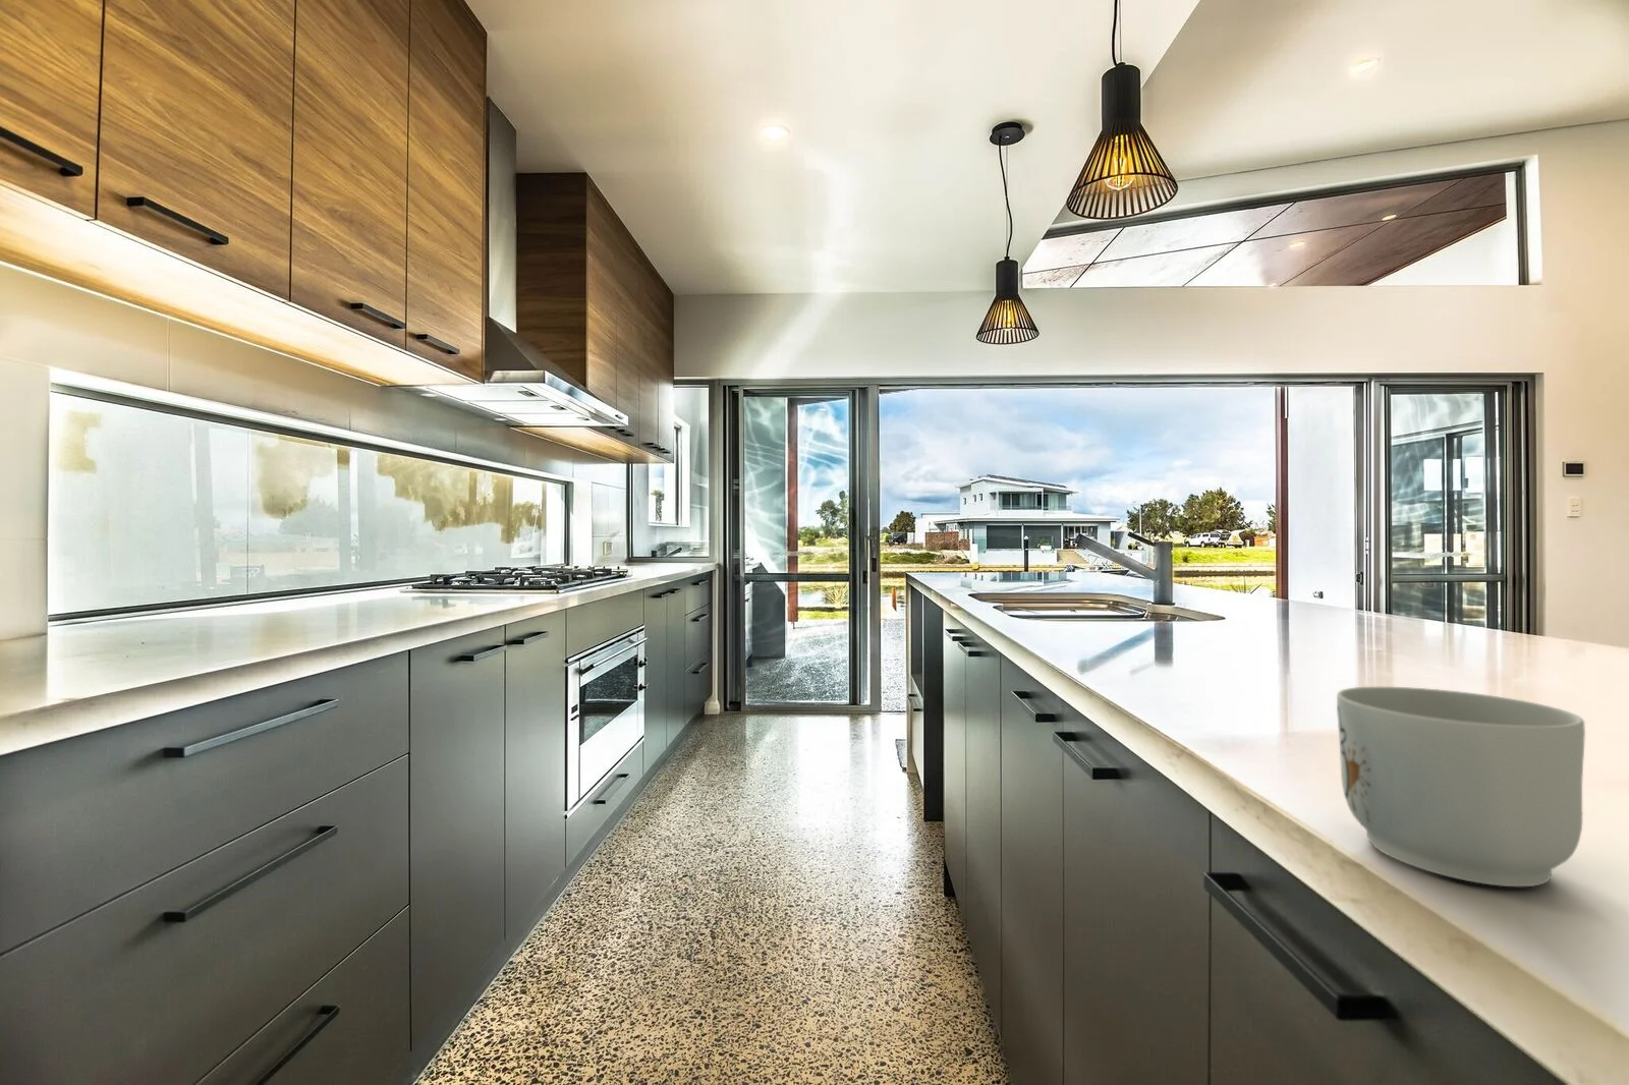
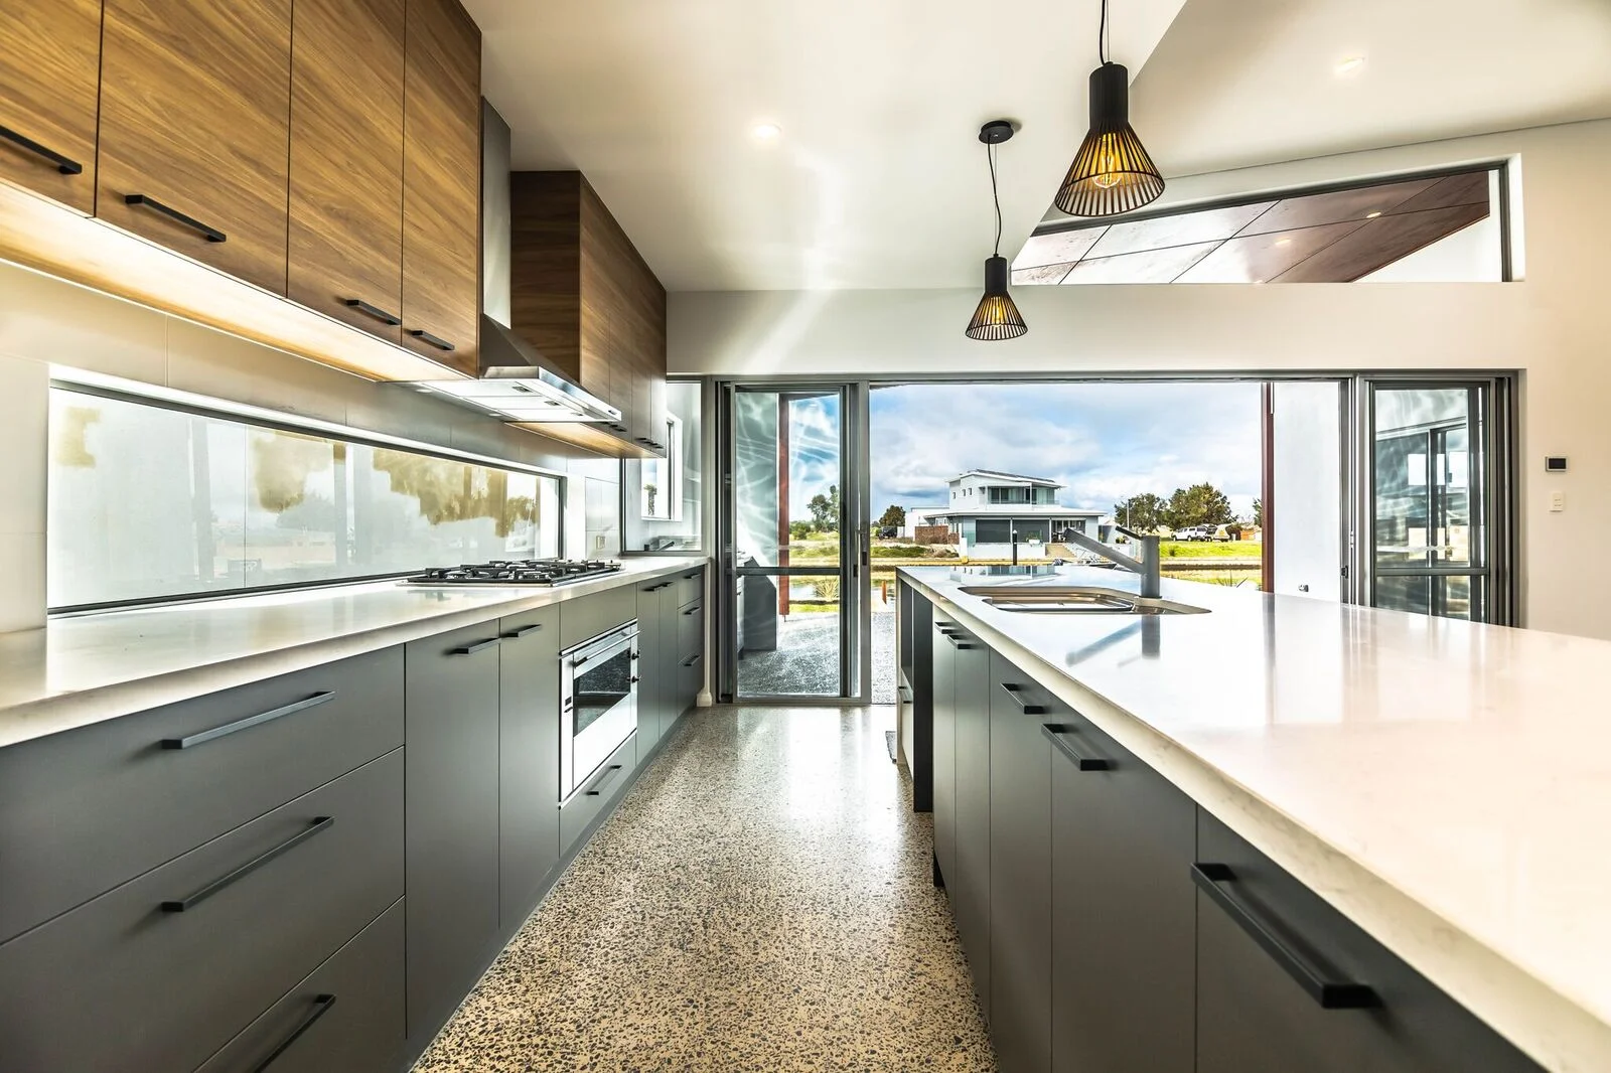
- mug [1336,687,1587,888]
